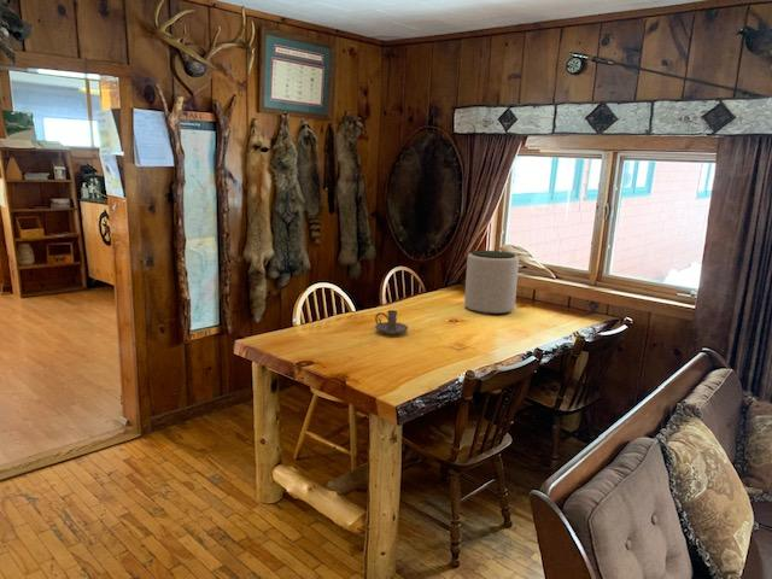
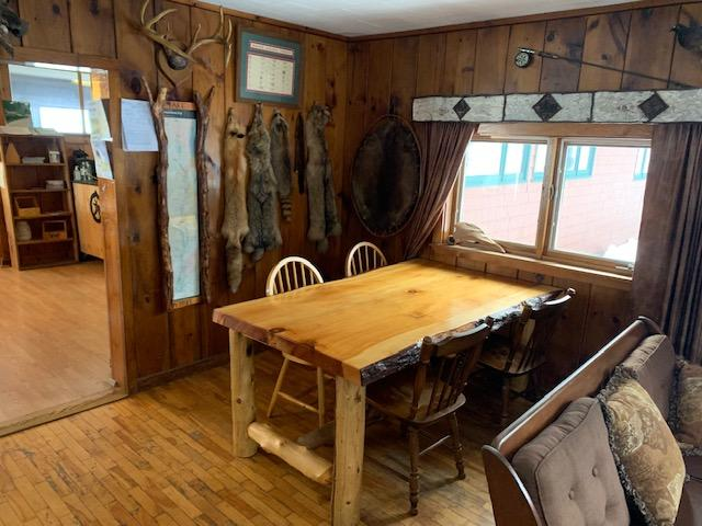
- plant pot [463,250,520,315]
- candle holder [374,309,409,335]
